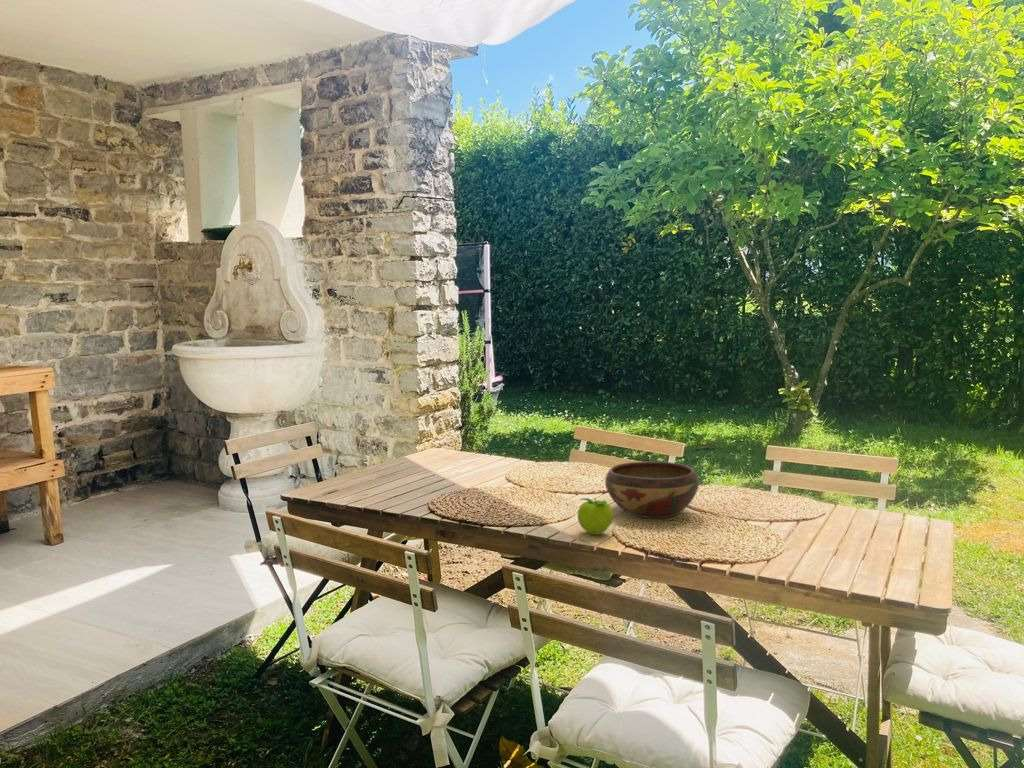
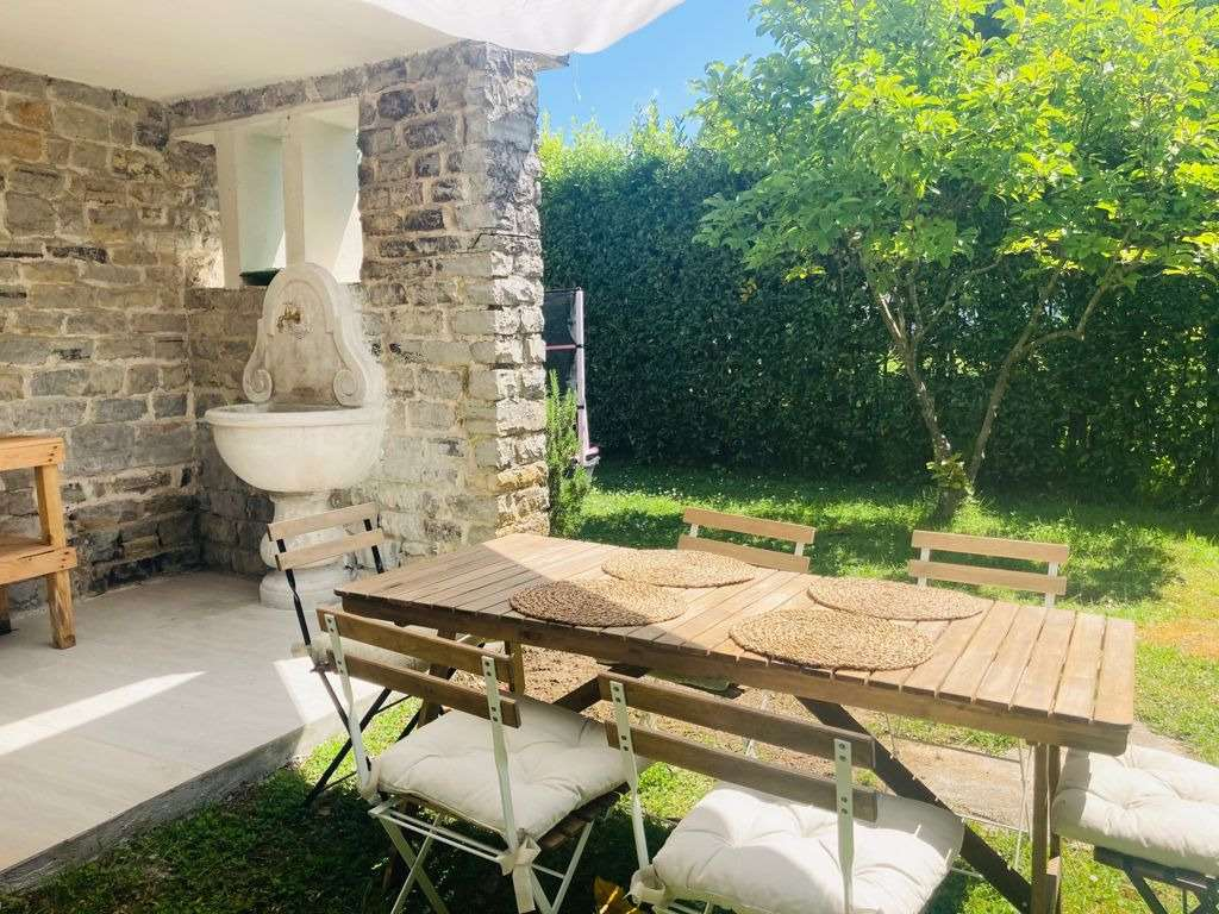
- decorative bowl [604,460,700,519]
- fruit [577,497,614,536]
